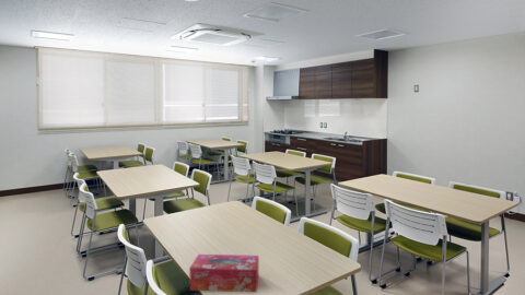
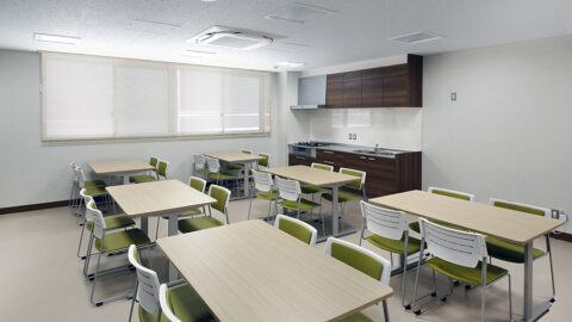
- tissue box [188,253,259,293]
